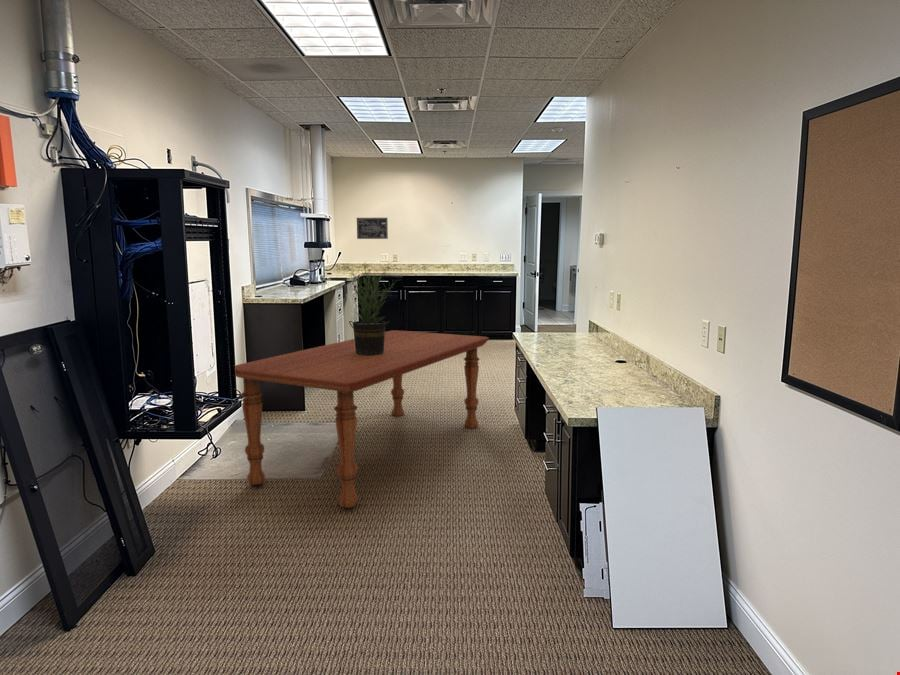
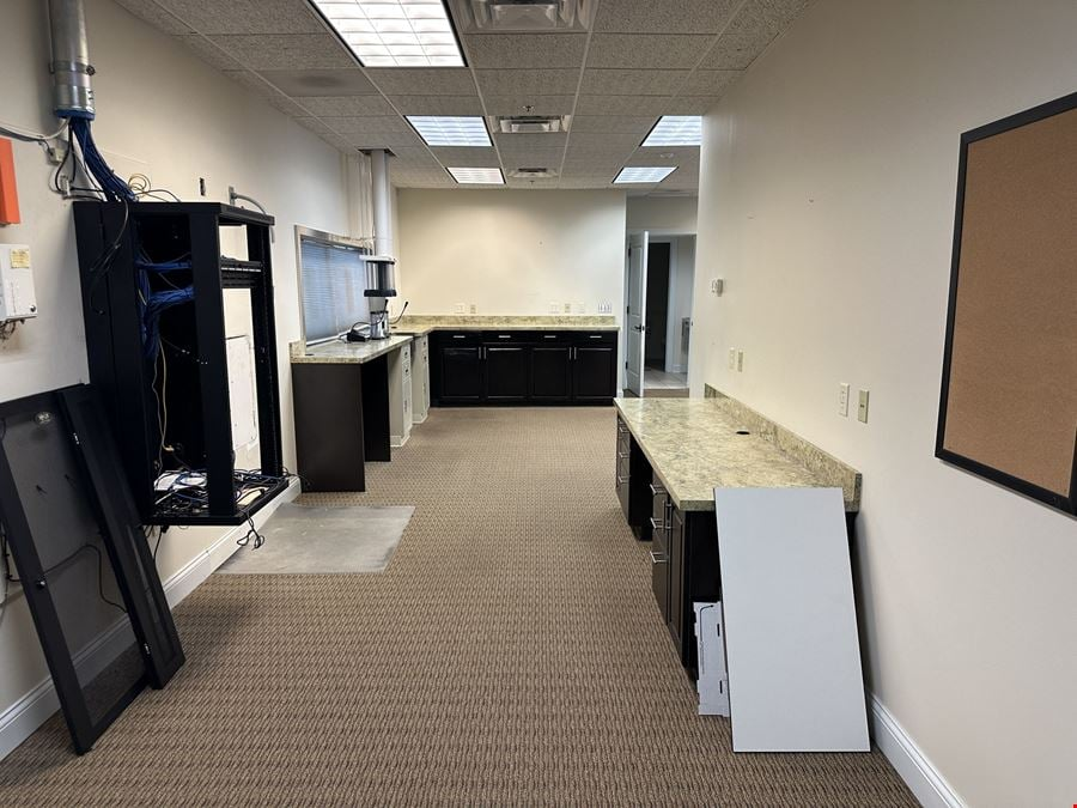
- wall art [356,217,389,240]
- potted plant [346,260,399,356]
- dining table [234,329,490,509]
